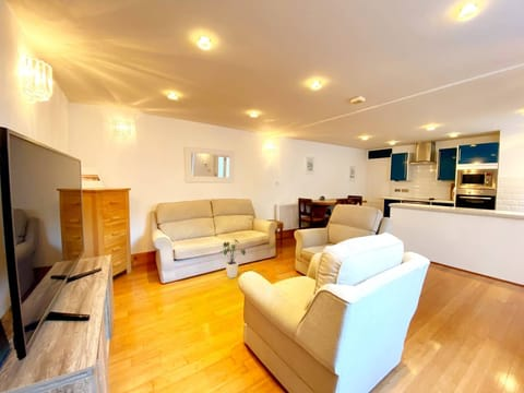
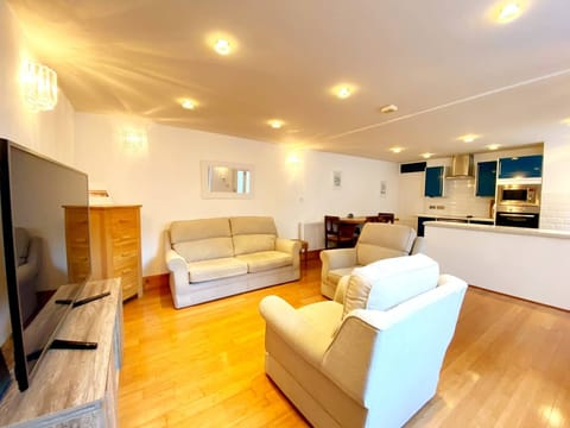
- house plant [218,239,247,279]
